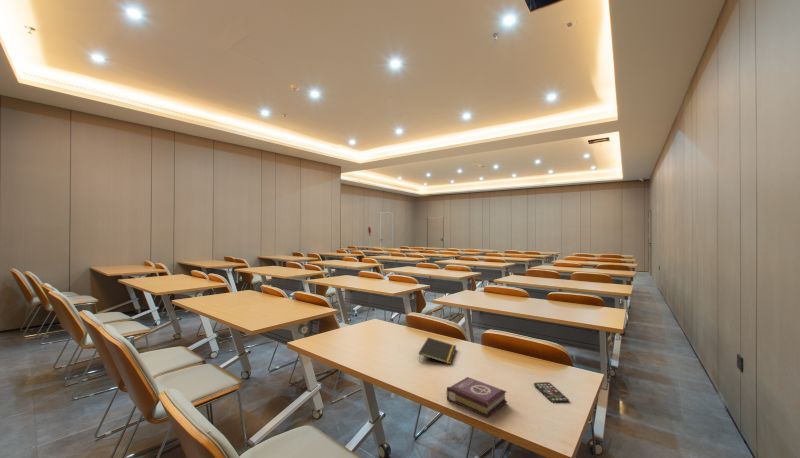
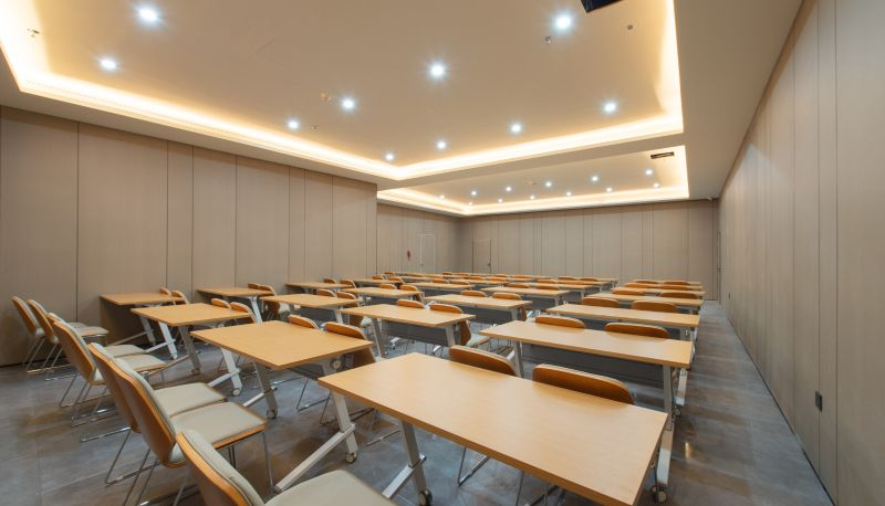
- notepad [418,336,457,365]
- book [445,376,508,419]
- smartphone [533,381,570,404]
